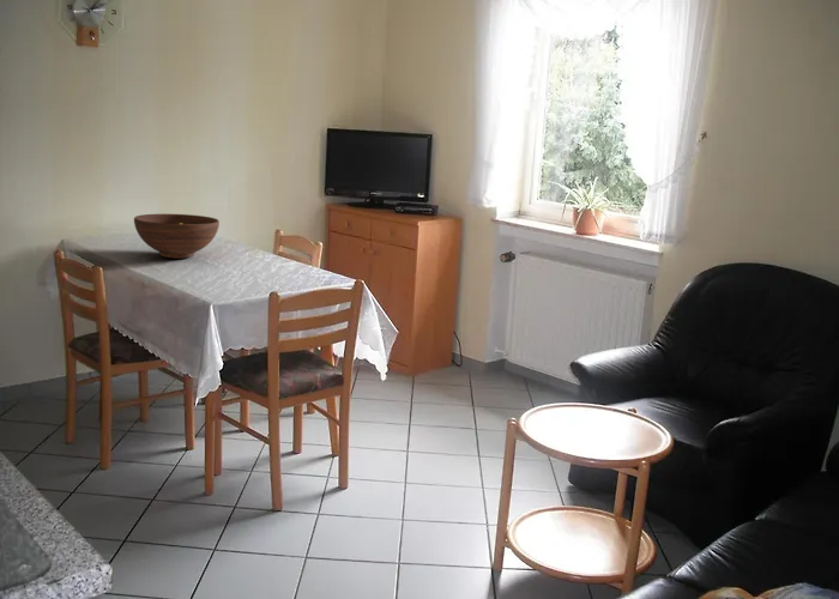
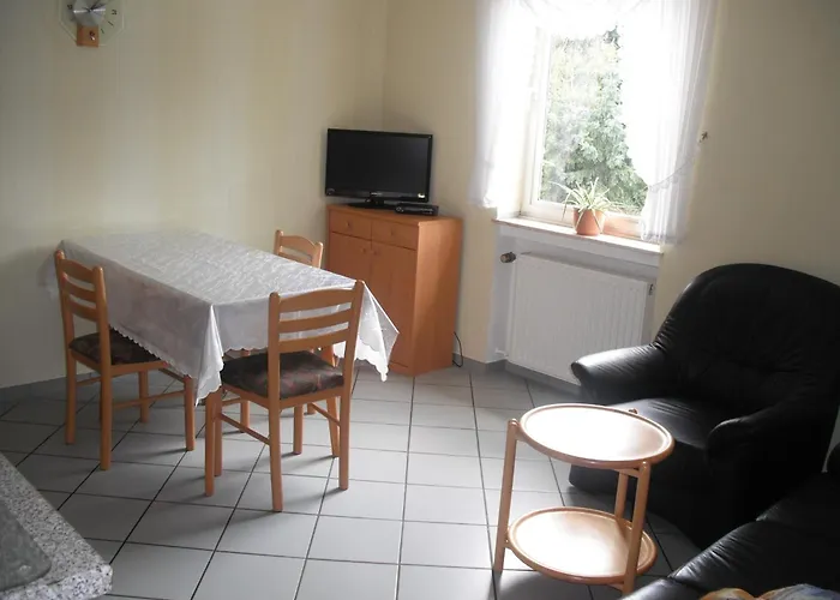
- fruit bowl [133,213,221,260]
